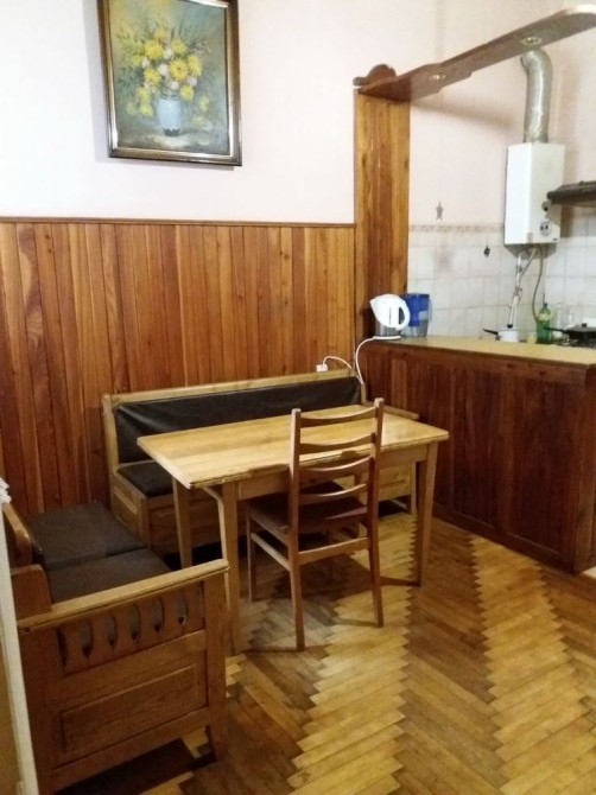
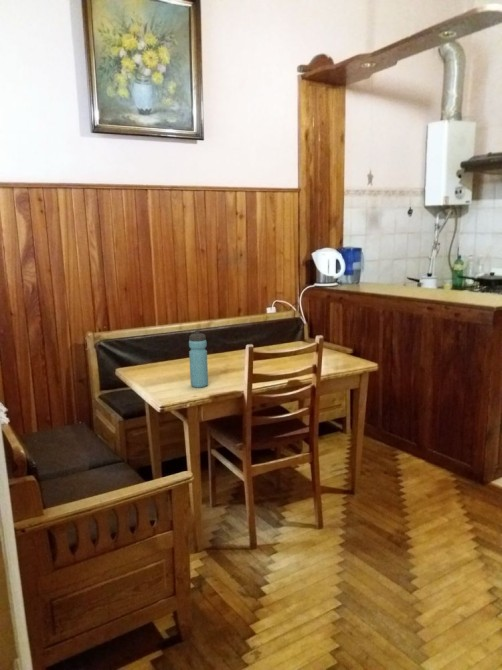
+ water bottle [188,329,209,389]
